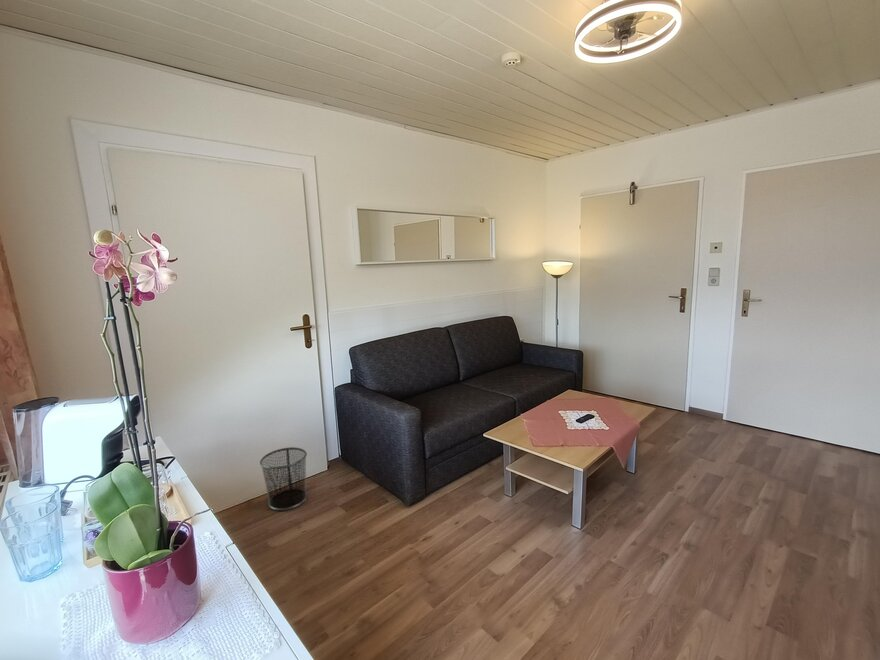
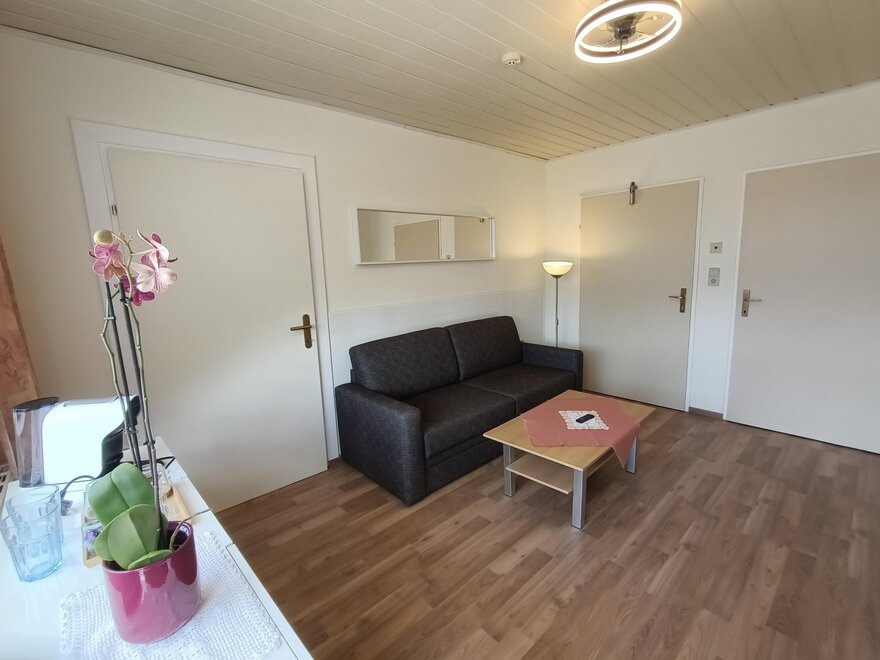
- waste bin [259,446,308,511]
